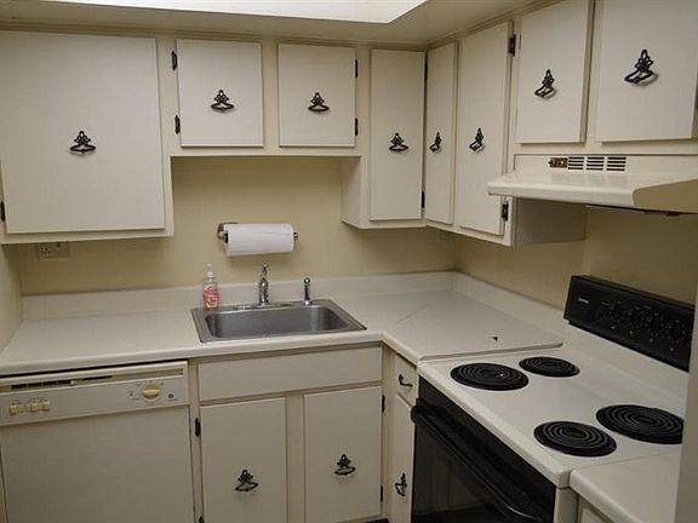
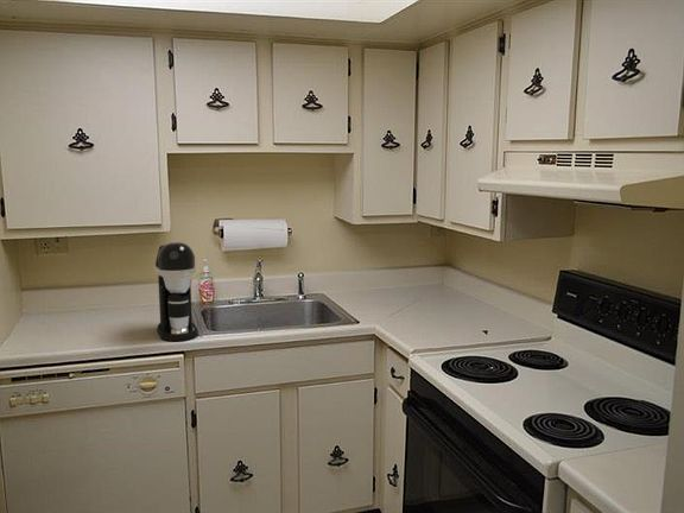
+ coffee maker [153,241,200,342]
